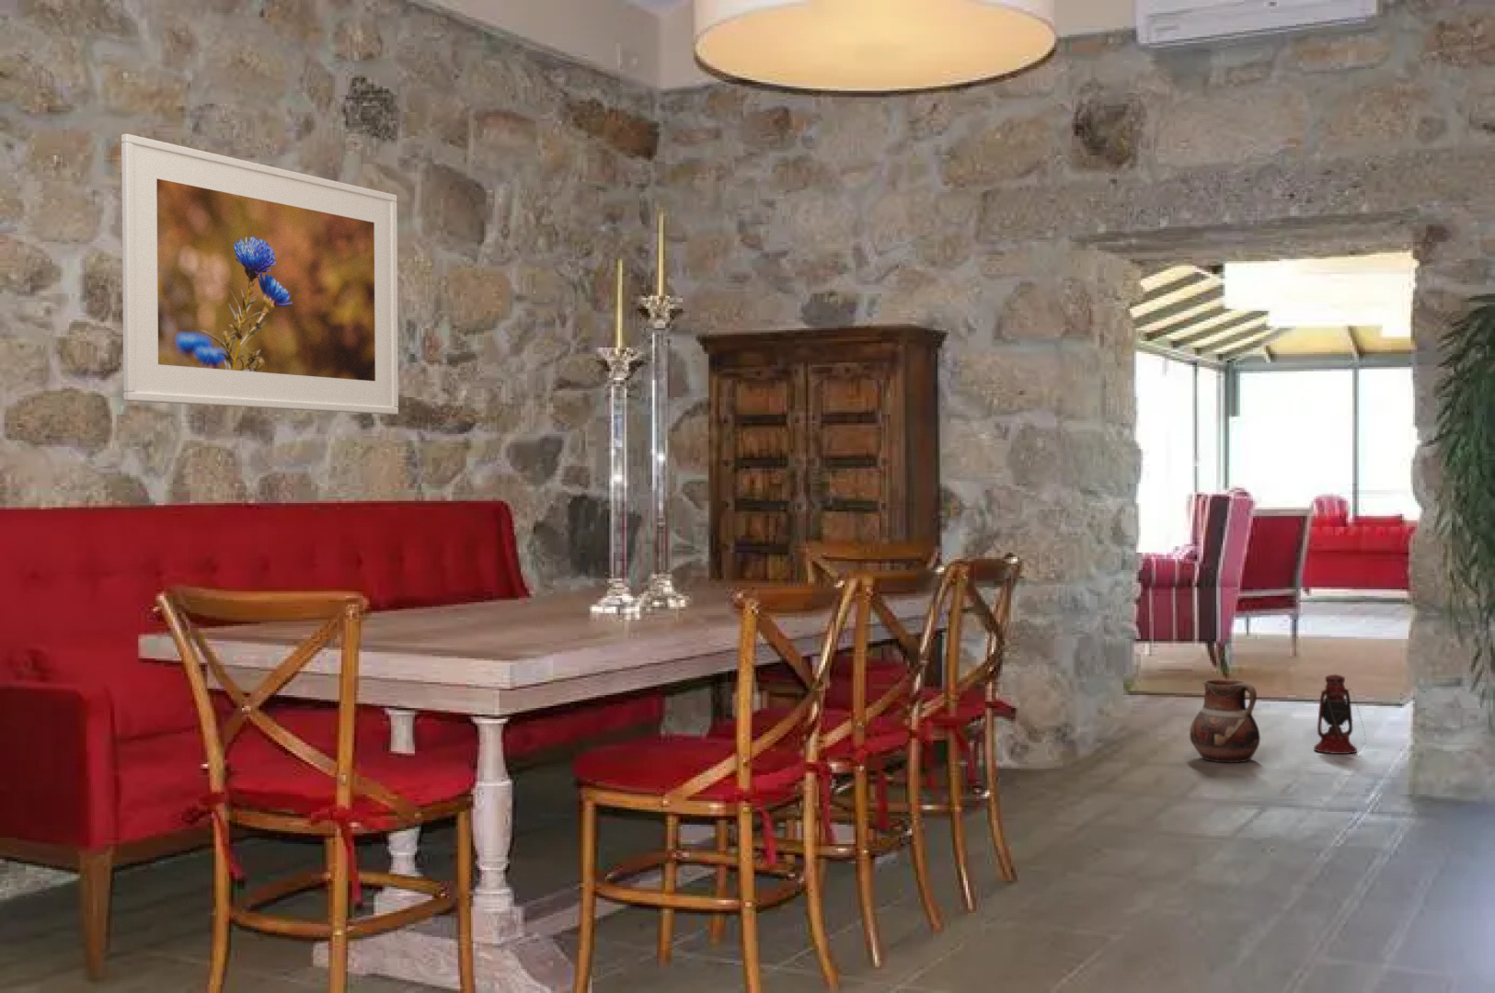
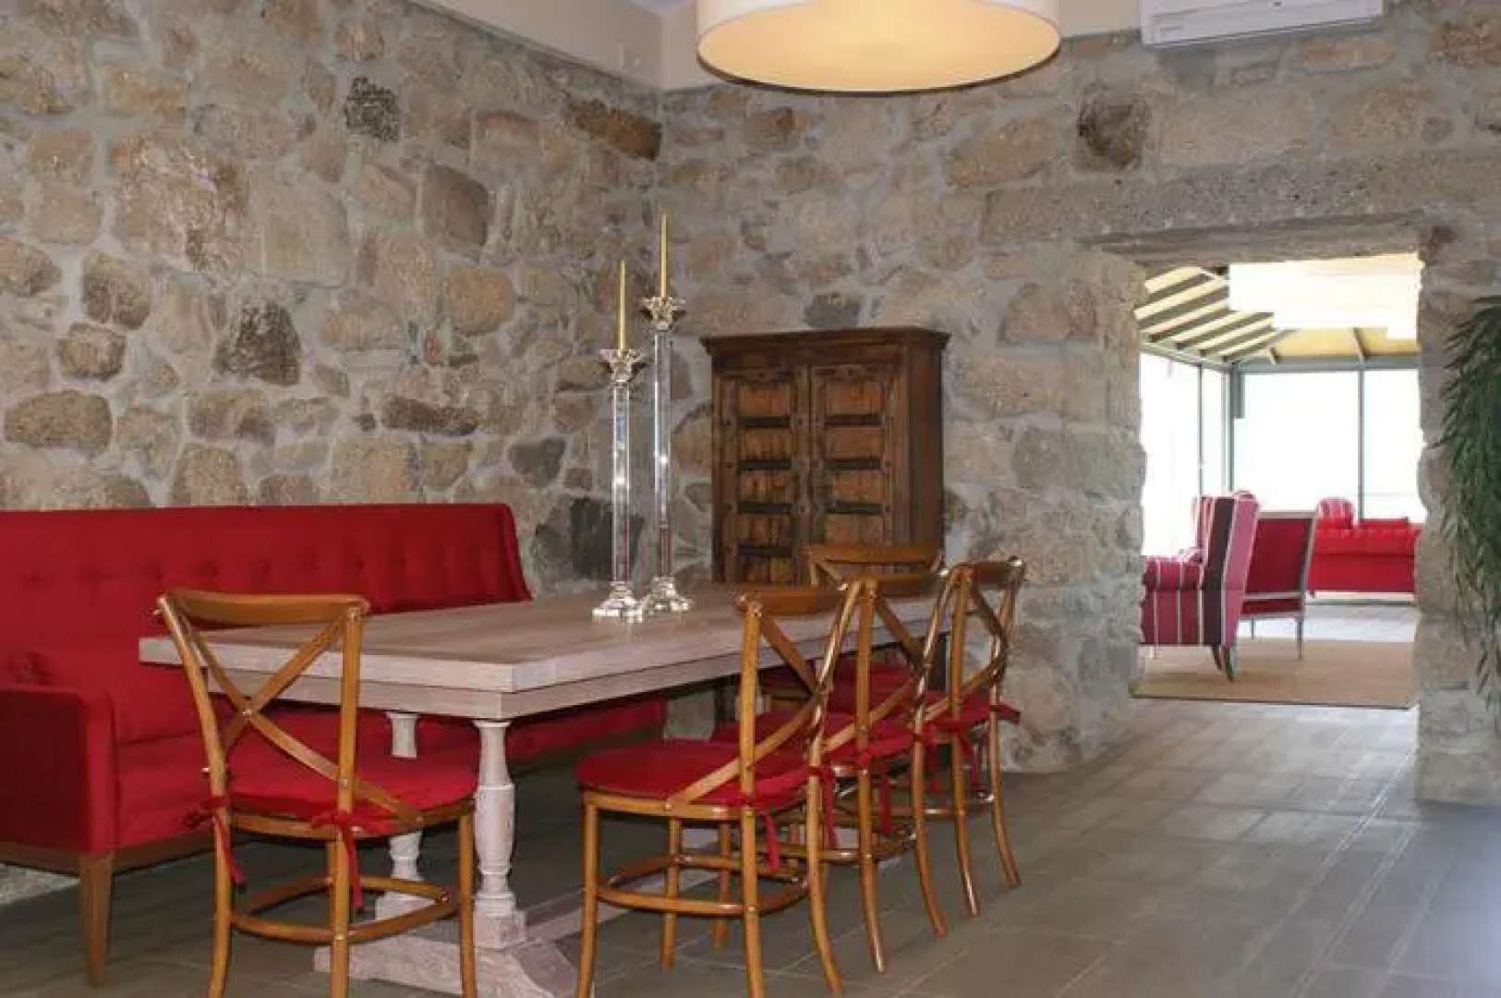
- ceramic pot [1189,678,1261,764]
- lantern [1313,673,1367,756]
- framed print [121,133,399,416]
